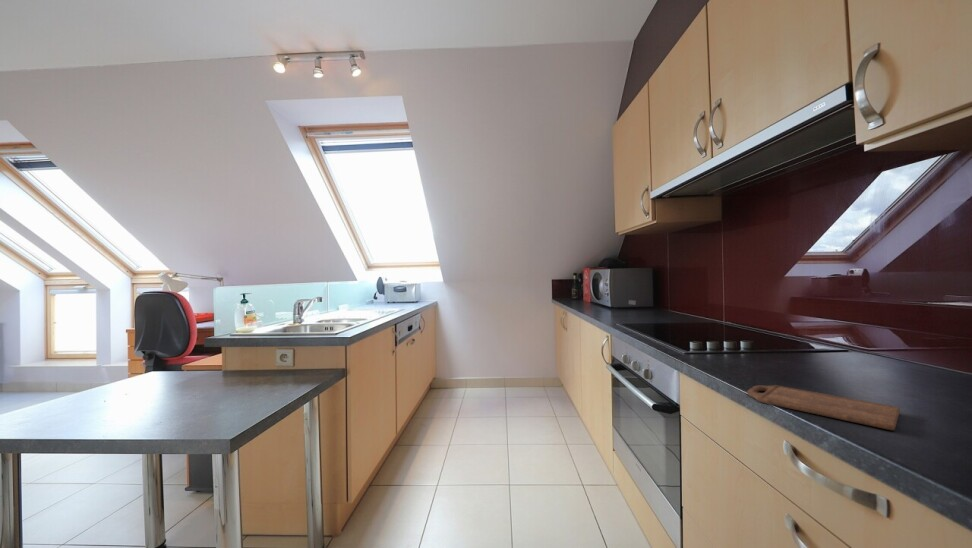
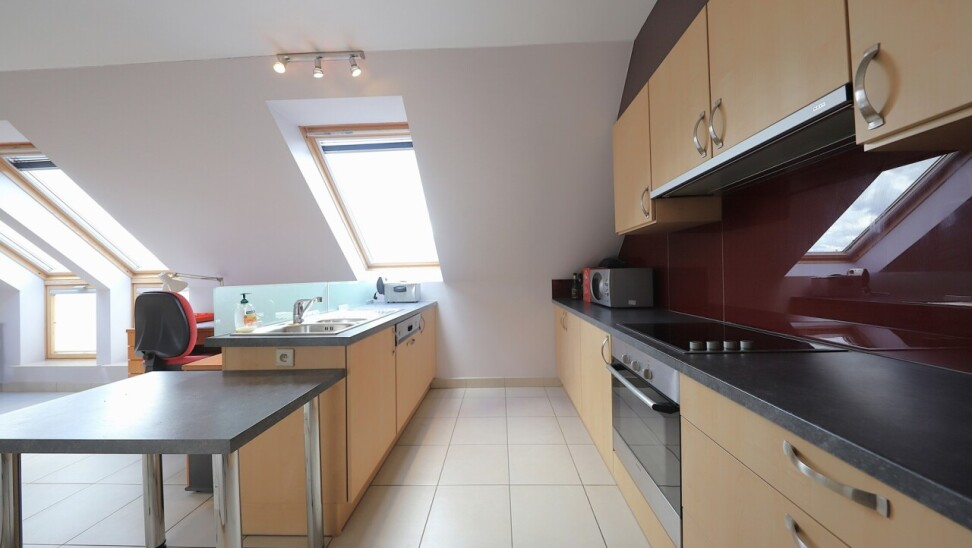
- cutting board [747,384,901,431]
